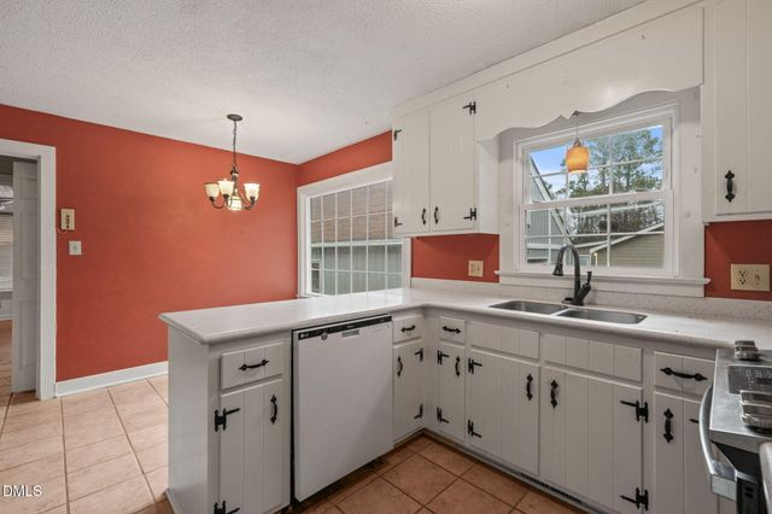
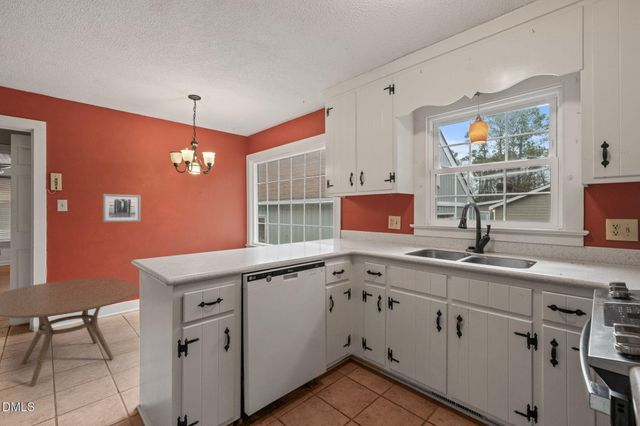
+ wall art [102,193,141,223]
+ dining table [0,277,140,387]
